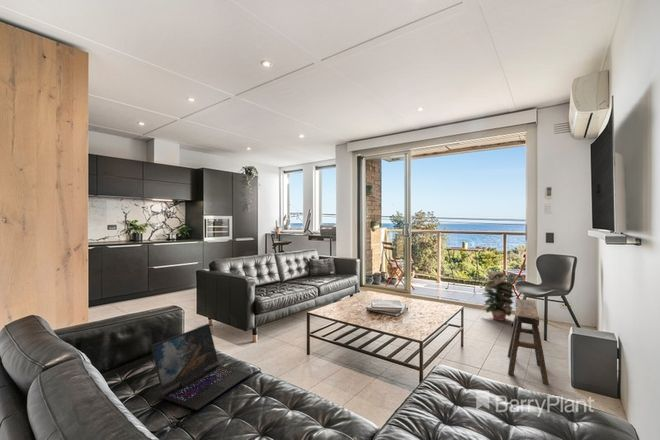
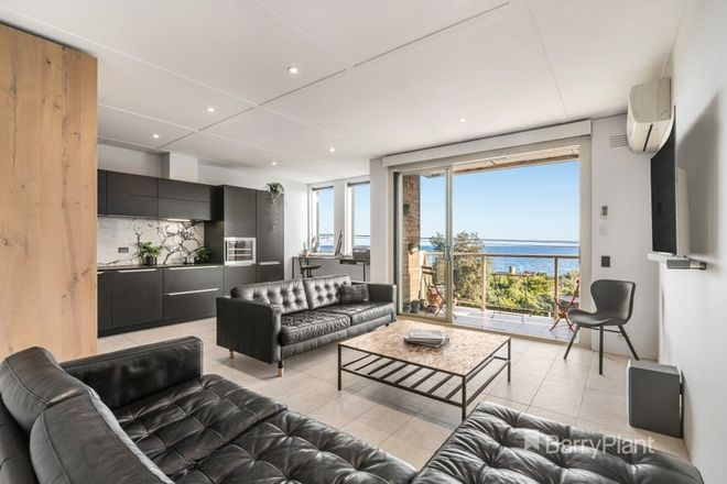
- stool [507,298,549,385]
- decorative plant [480,270,518,322]
- laptop [150,323,251,411]
